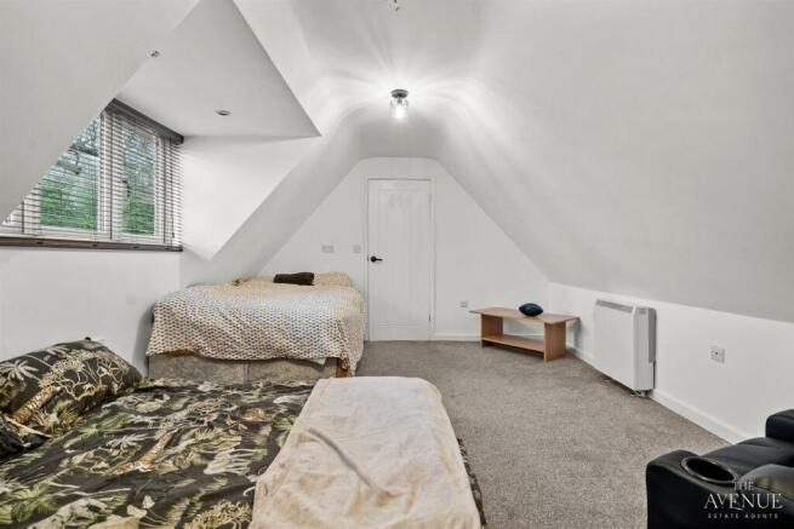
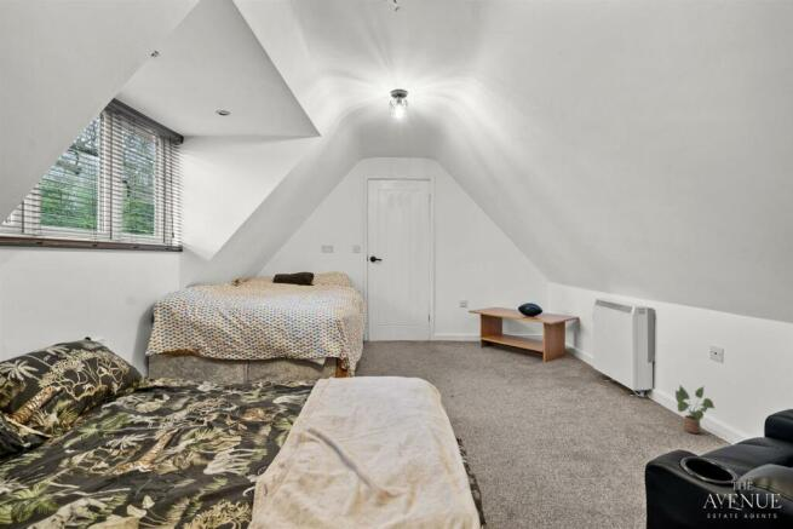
+ potted plant [674,384,716,435]
